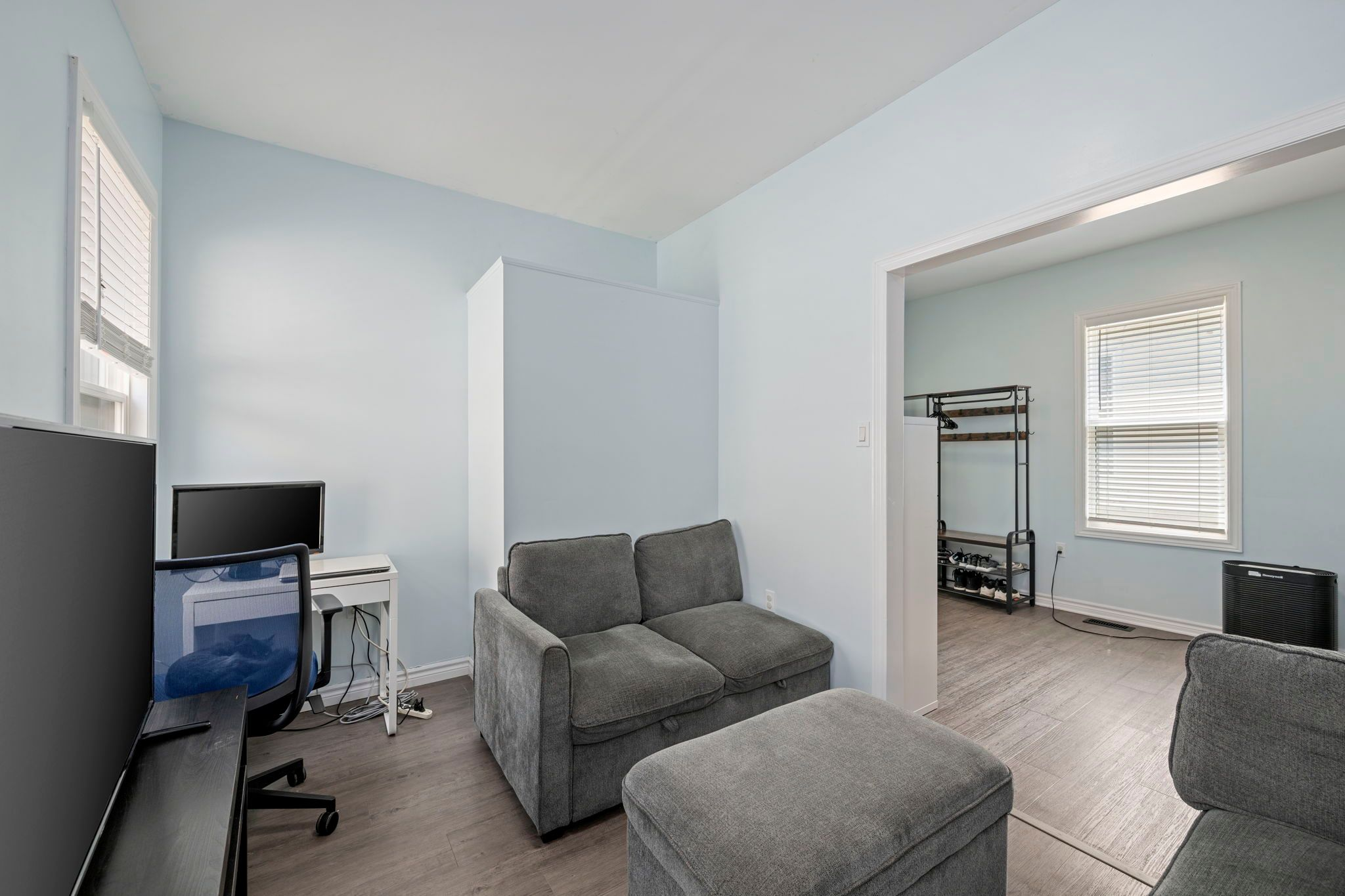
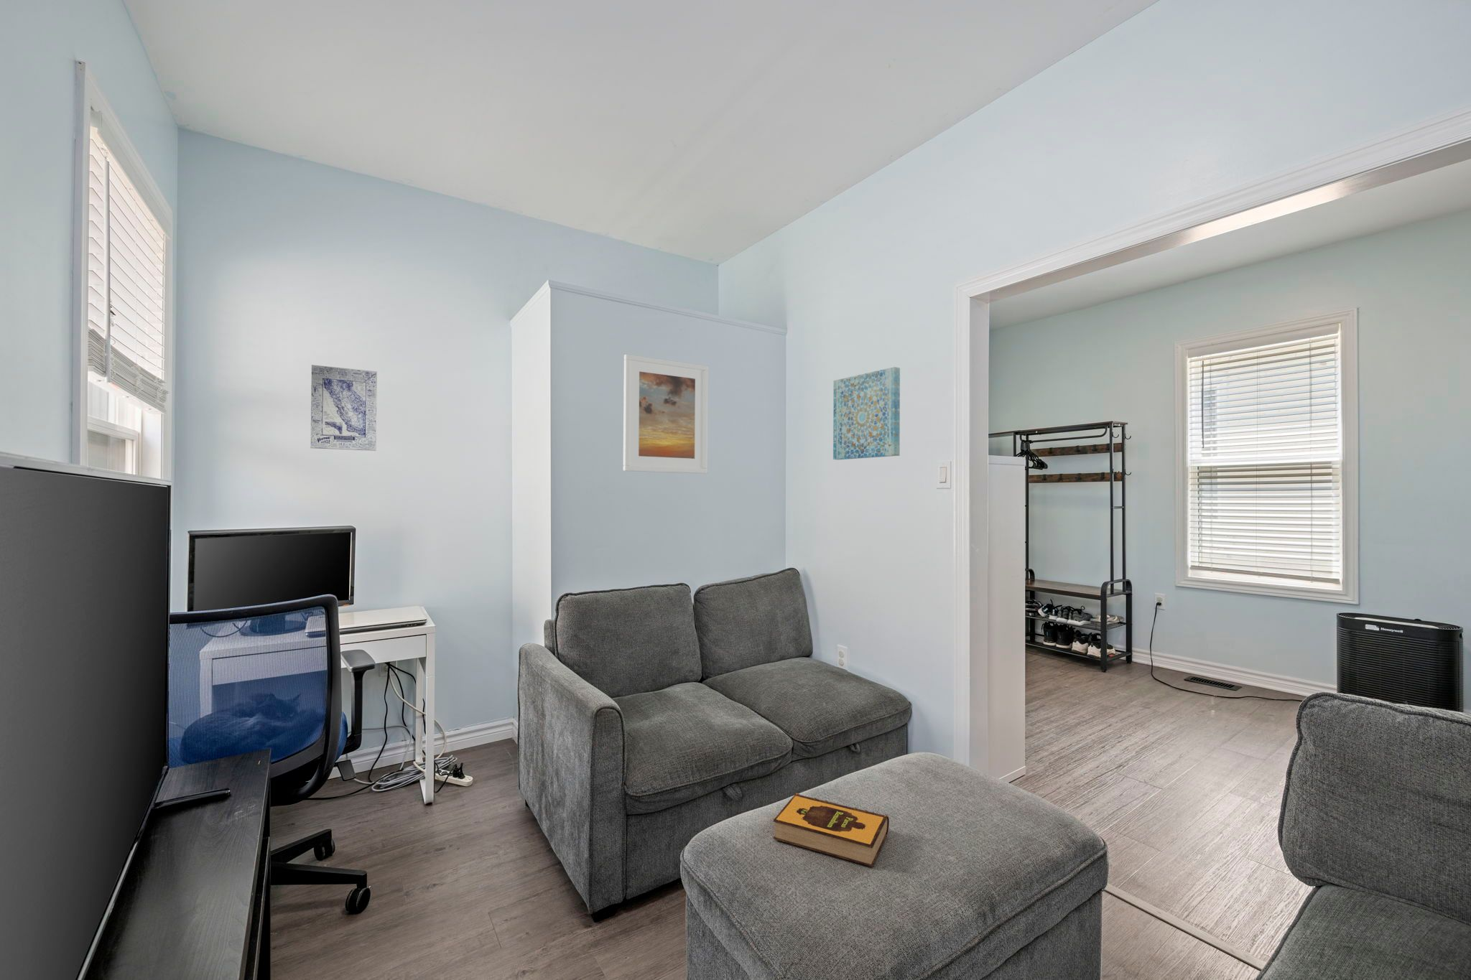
+ wall art [832,366,901,460]
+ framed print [622,354,709,474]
+ hardback book [773,793,890,867]
+ wall art [310,364,377,452]
